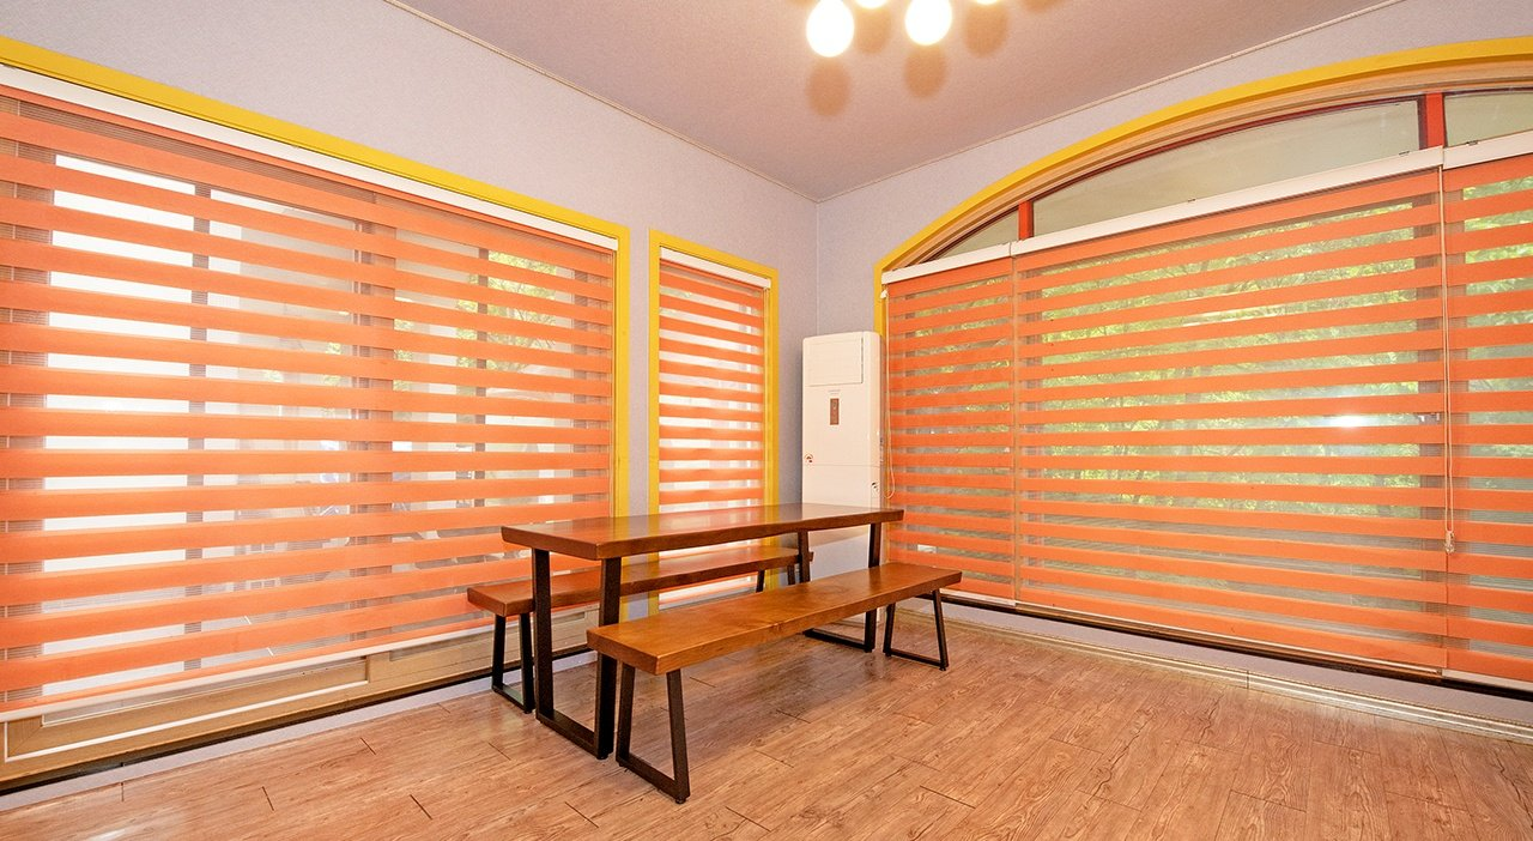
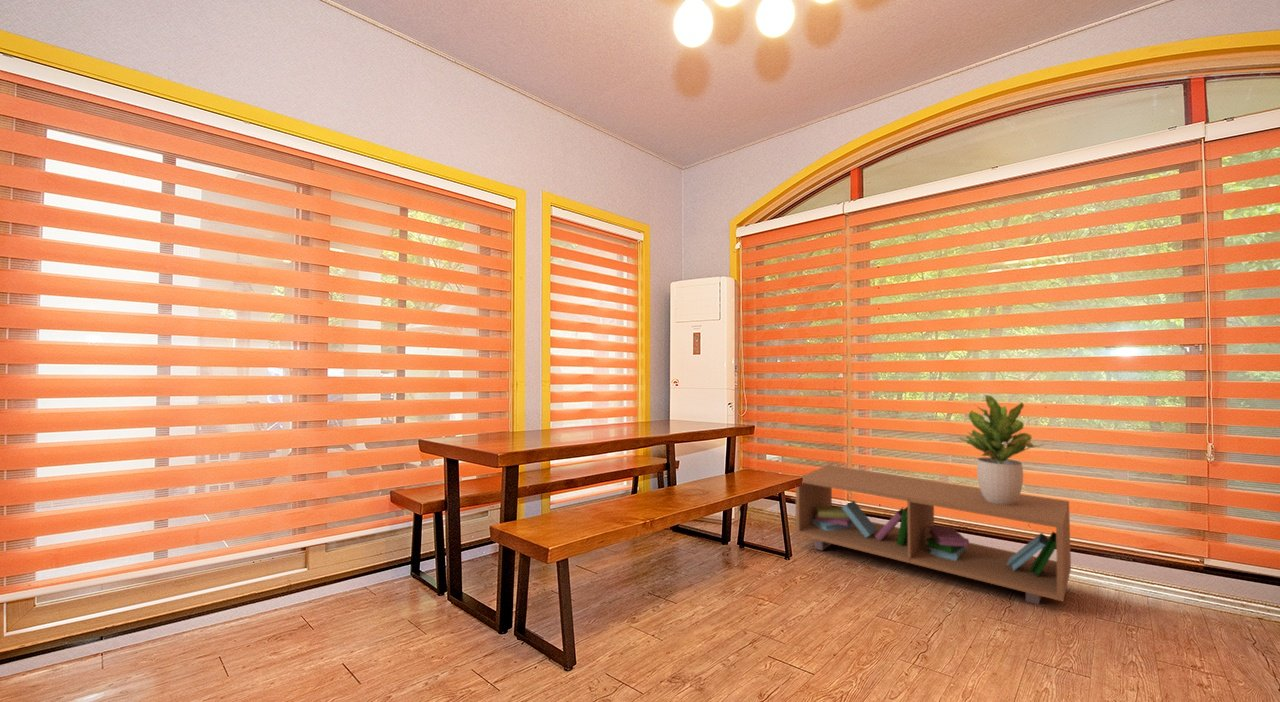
+ storage bench [795,464,1072,605]
+ potted plant [958,394,1044,505]
